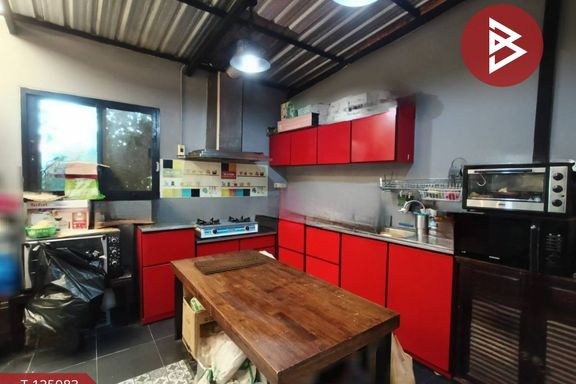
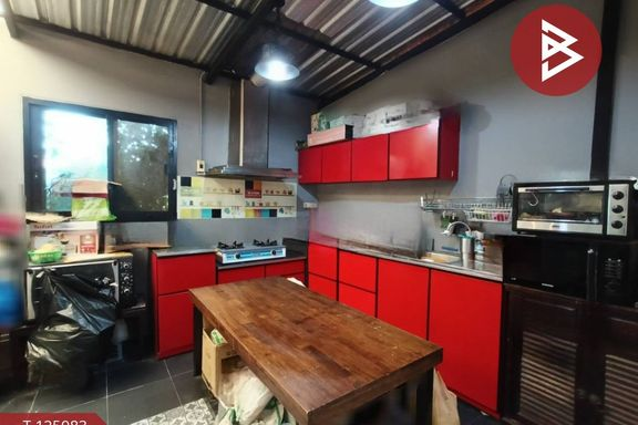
- cutting board [193,254,267,275]
